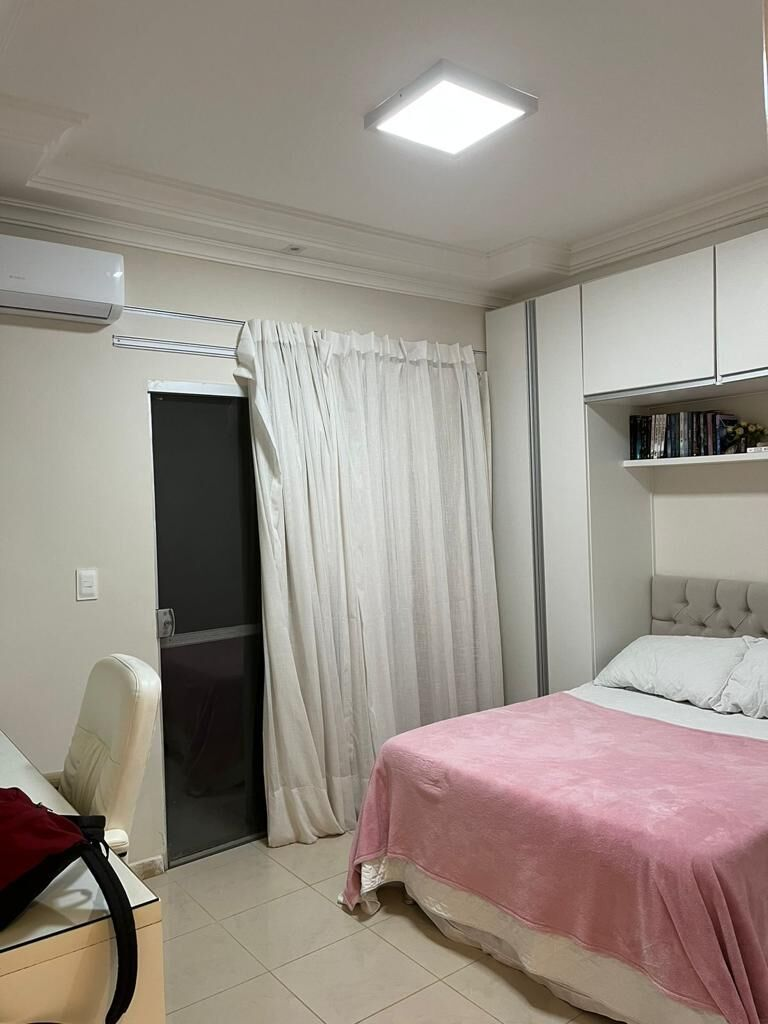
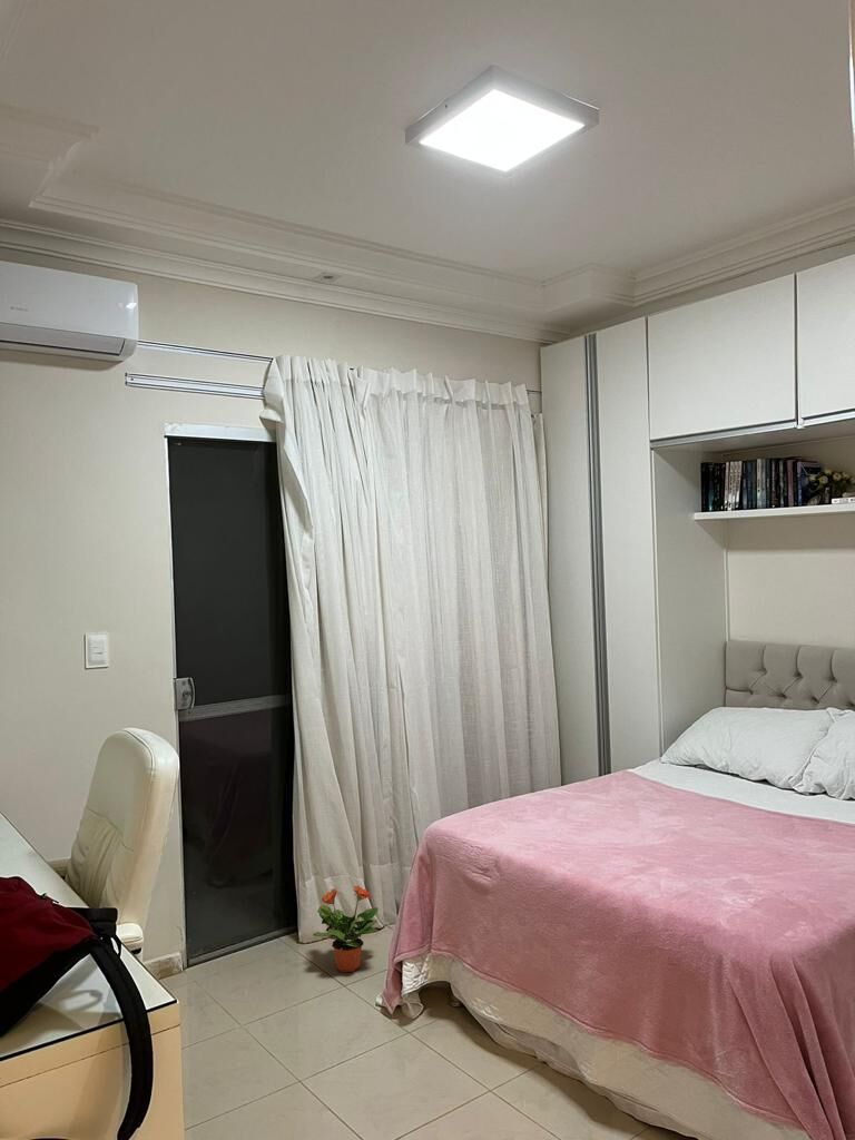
+ potted plant [312,884,380,973]
